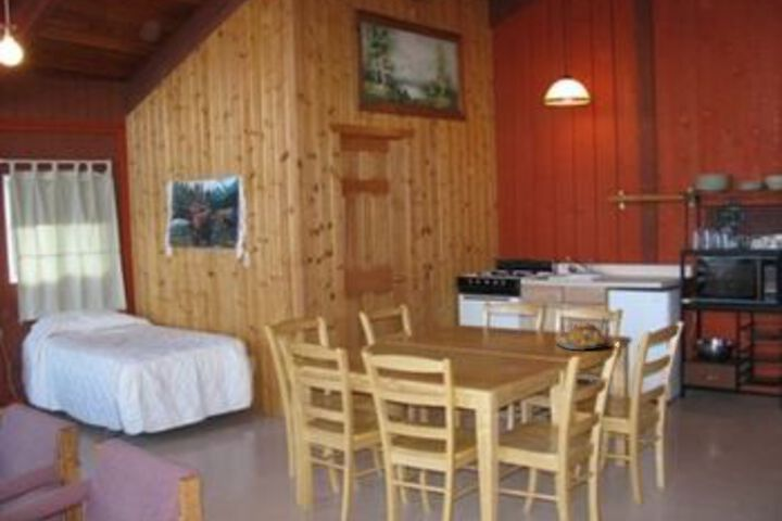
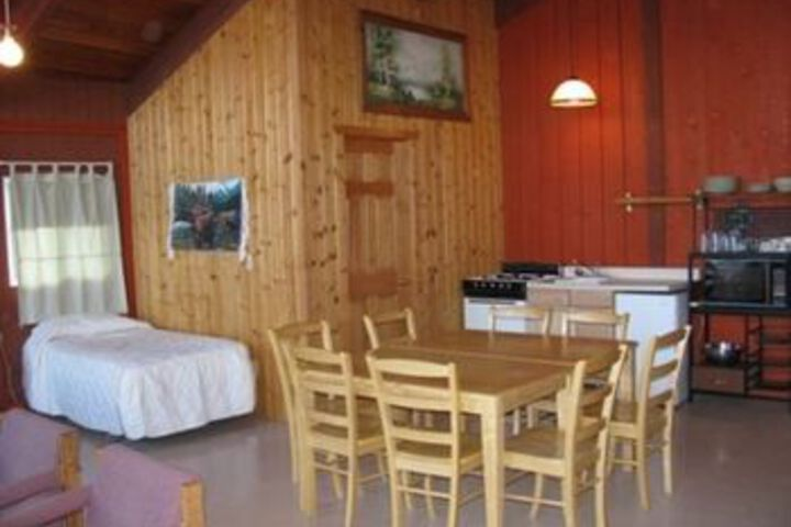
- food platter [556,315,614,351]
